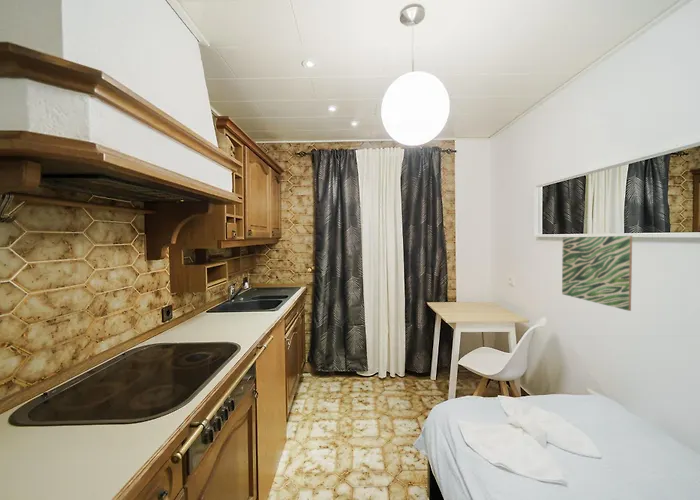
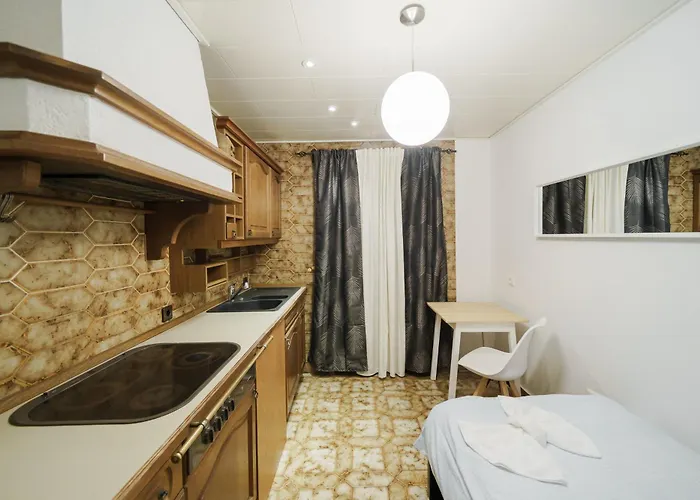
- wall art [561,235,633,312]
